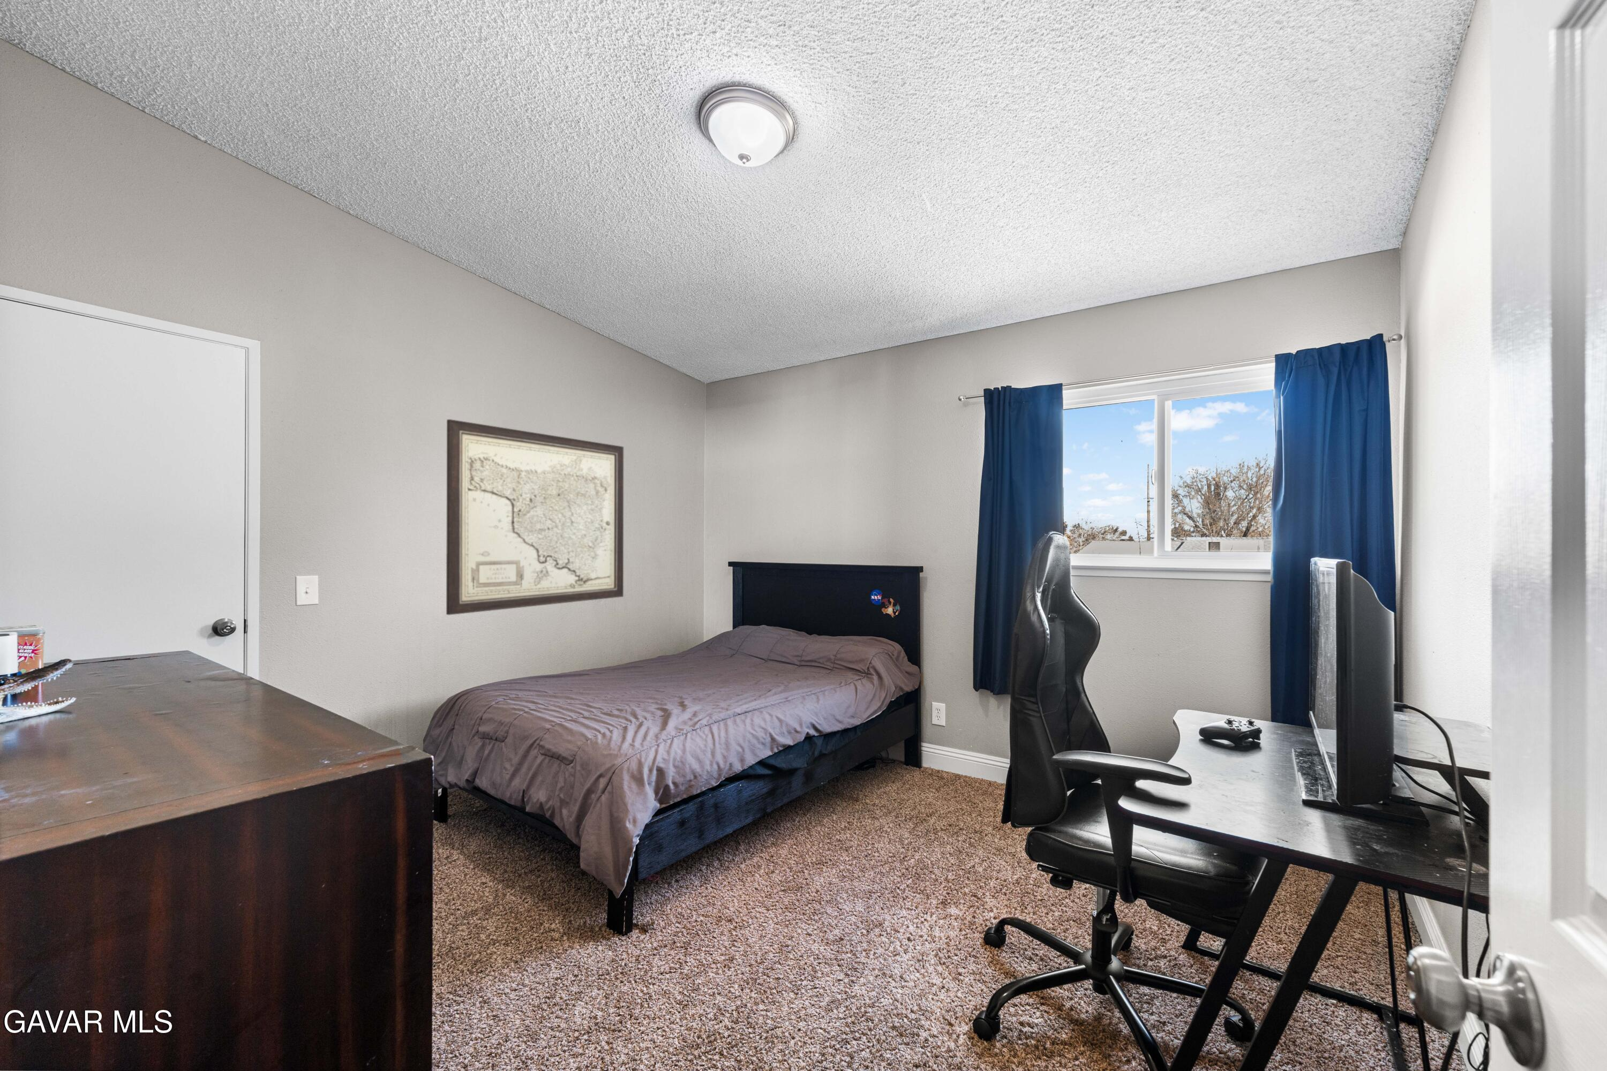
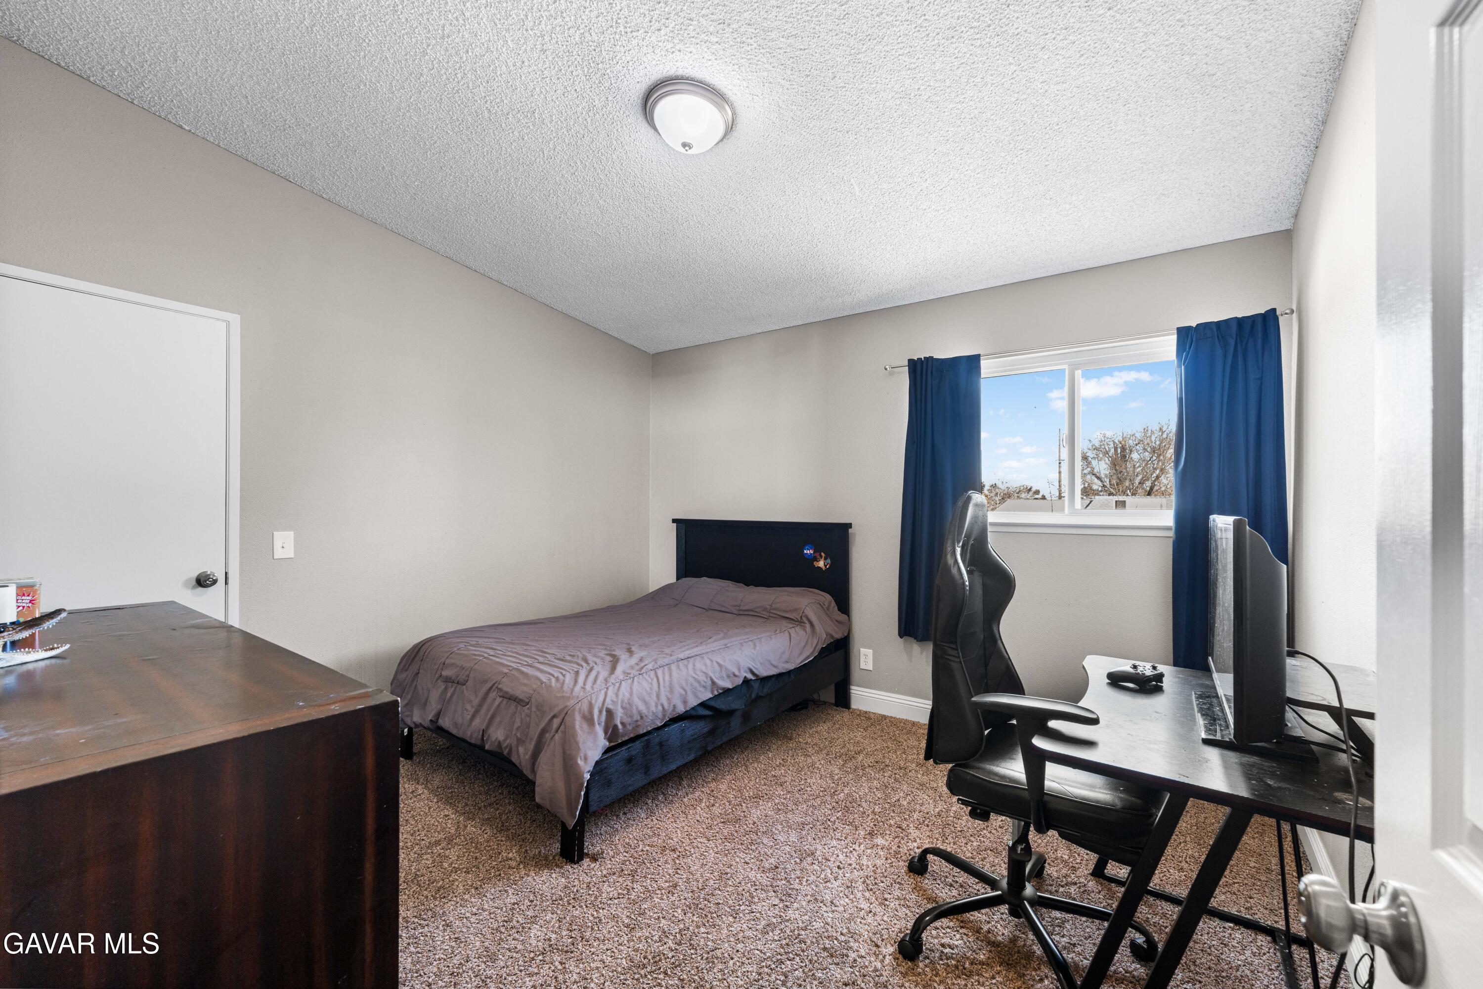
- wall art [446,418,624,616]
